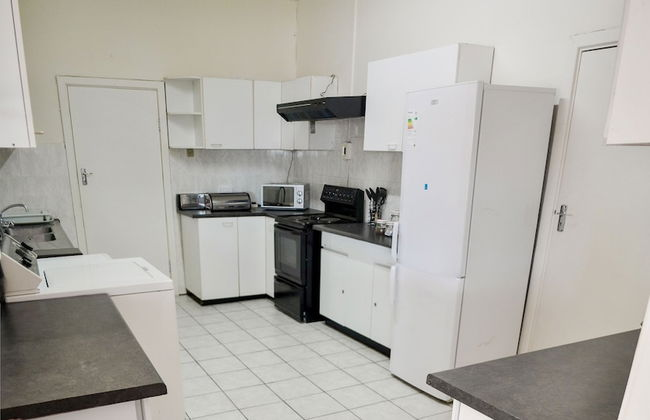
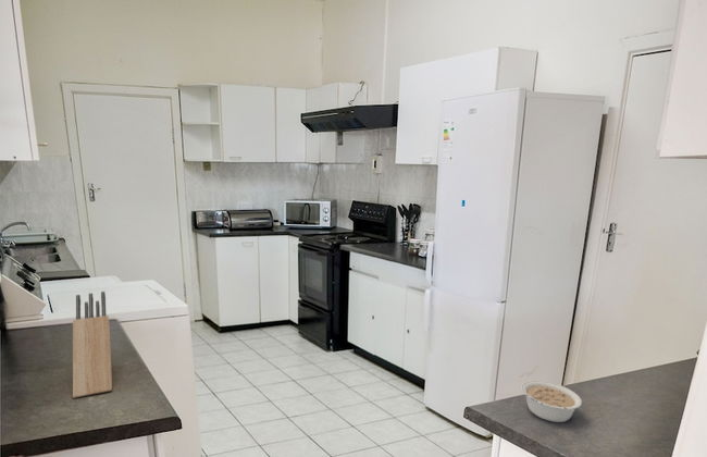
+ knife block [72,291,113,399]
+ legume [520,380,583,423]
